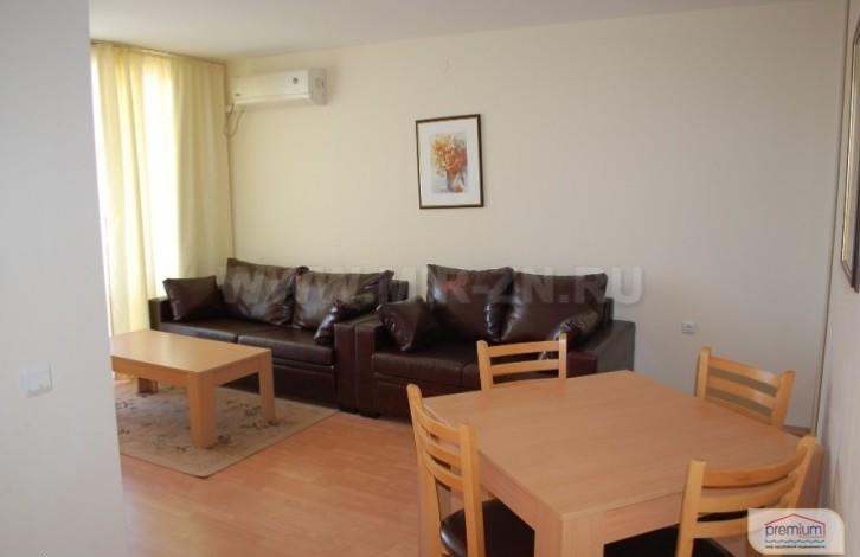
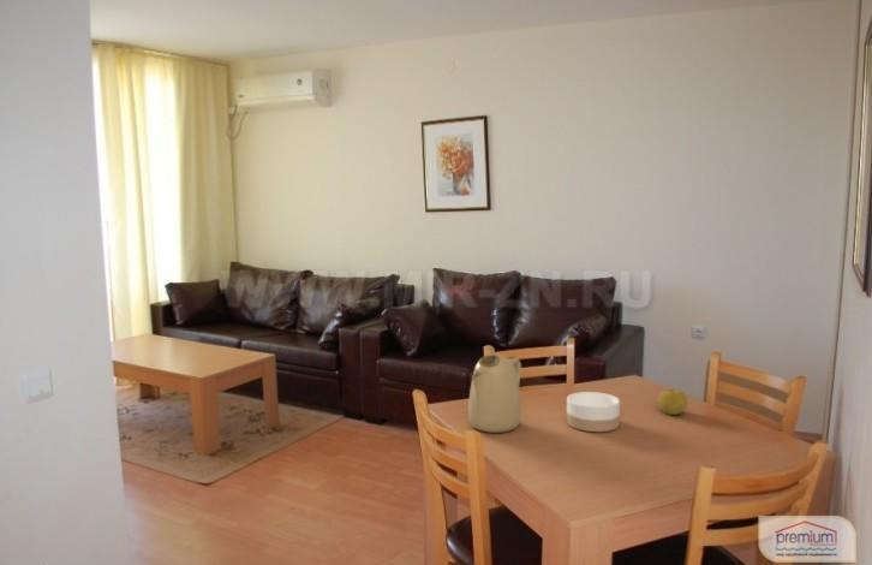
+ fruit [657,388,688,416]
+ bowl [566,391,621,433]
+ kettle [467,353,522,434]
